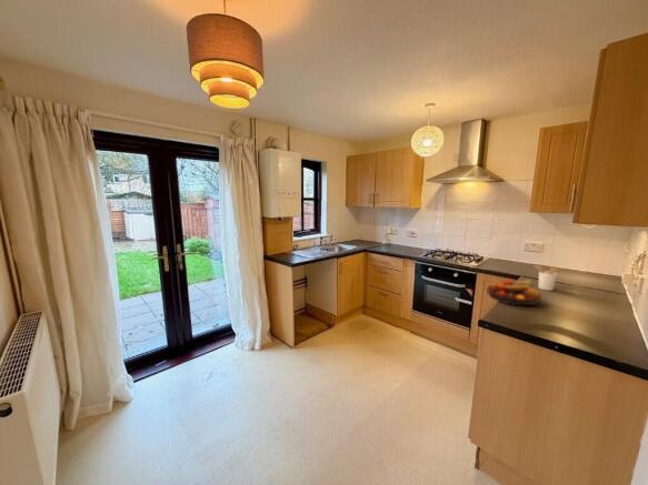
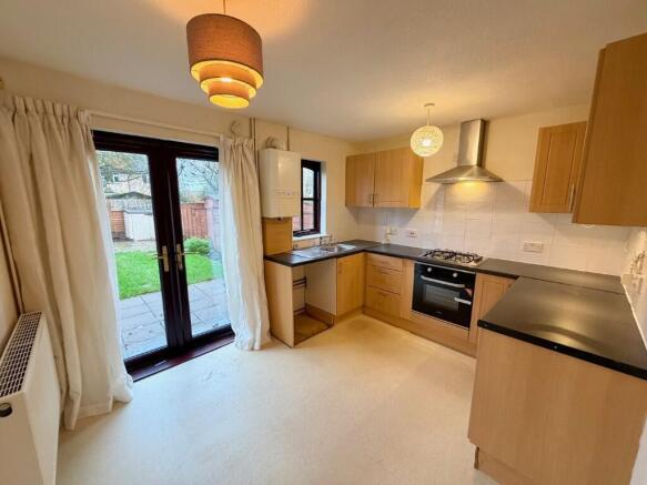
- fruit bowl [486,279,542,306]
- utensil holder [535,264,558,292]
